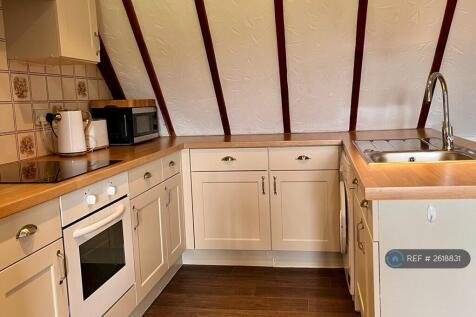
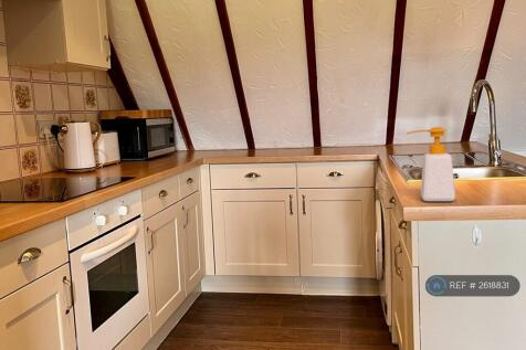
+ soap bottle [406,126,456,202]
